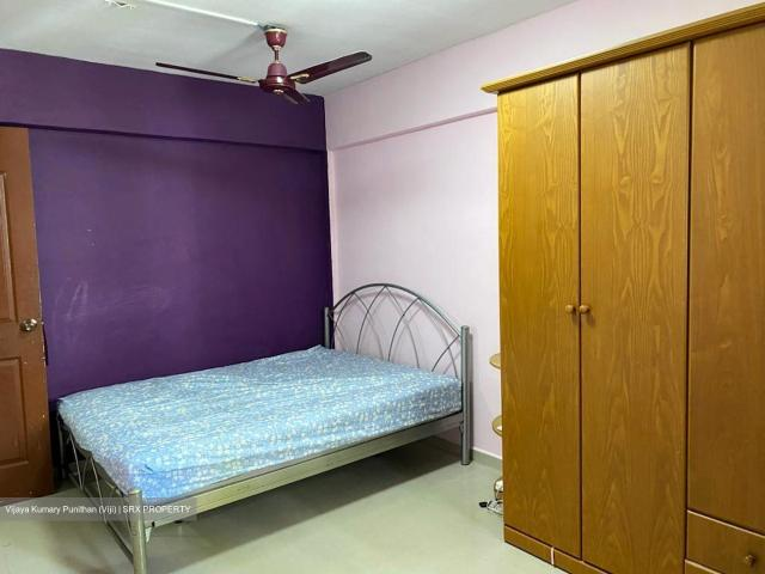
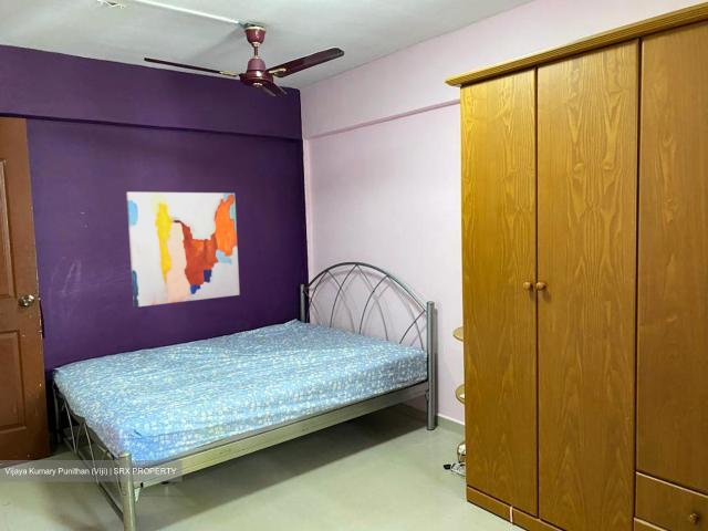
+ wall art [125,191,241,309]
